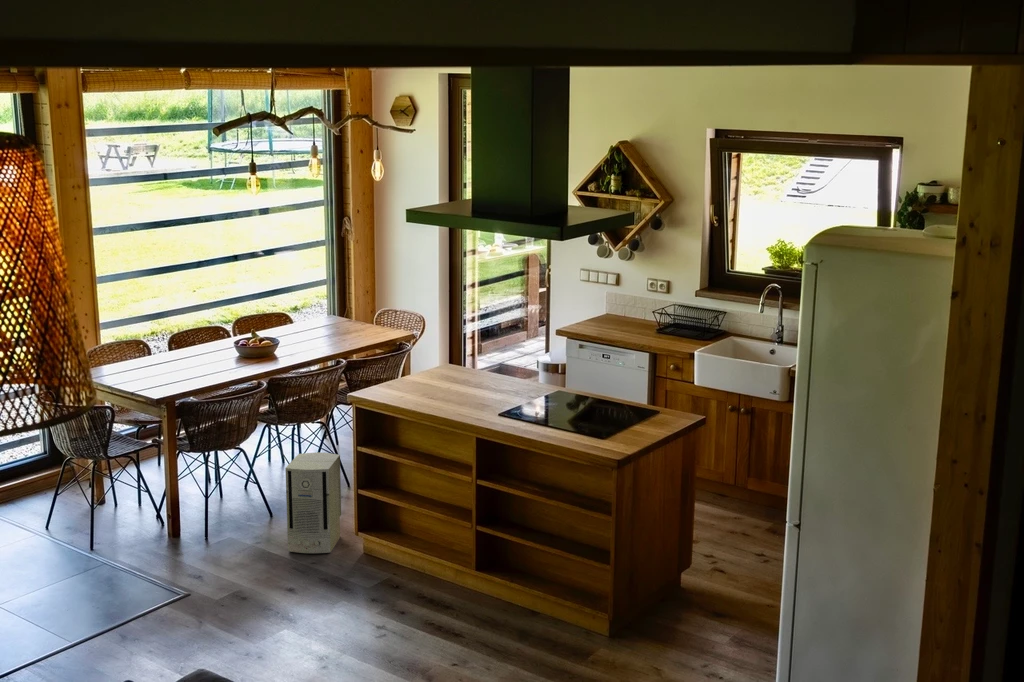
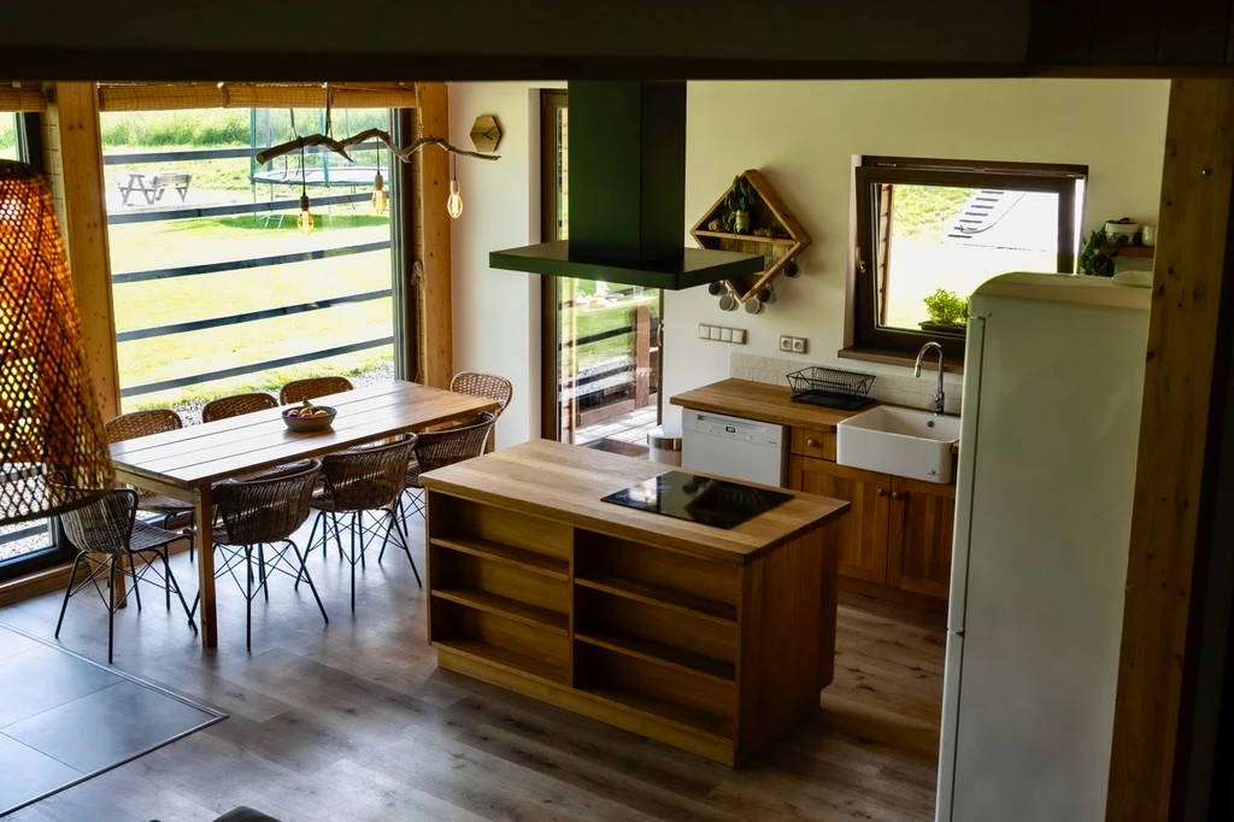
- air purifier [284,451,342,554]
